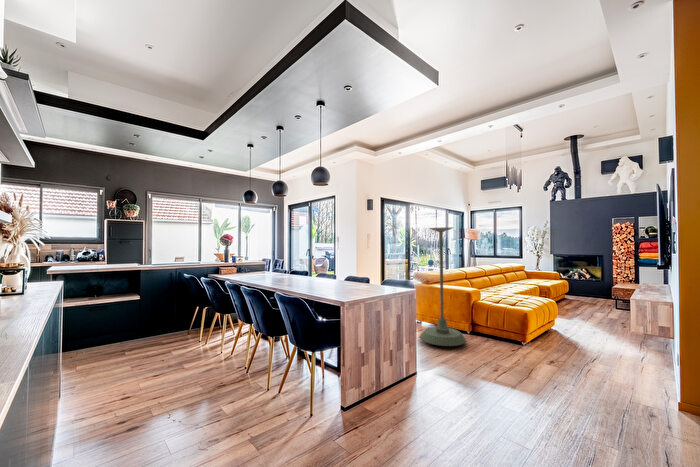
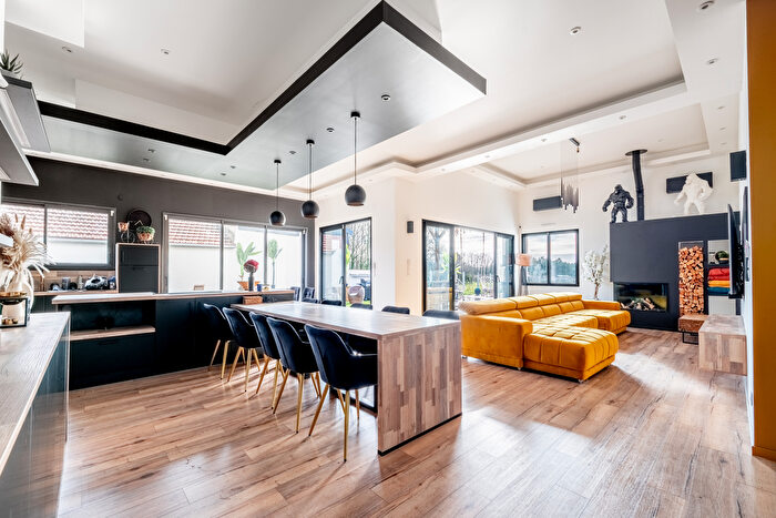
- plant stand [418,227,467,347]
